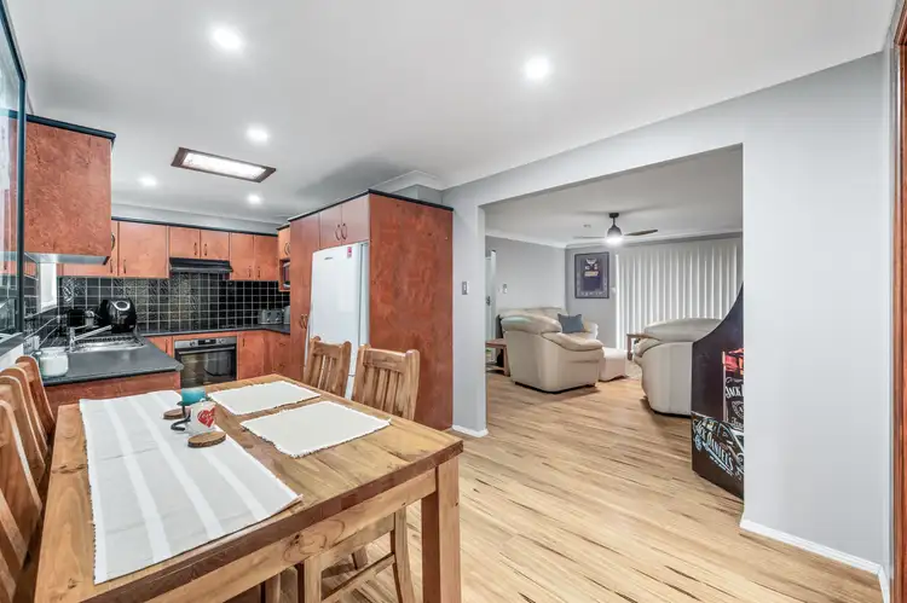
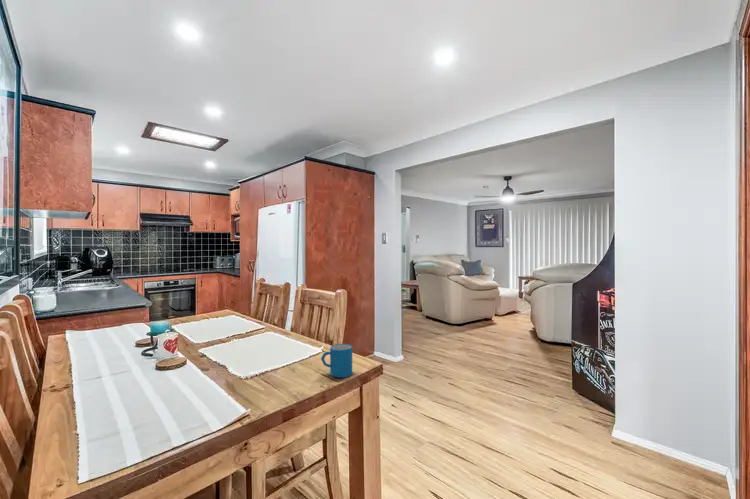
+ mug [320,343,353,378]
